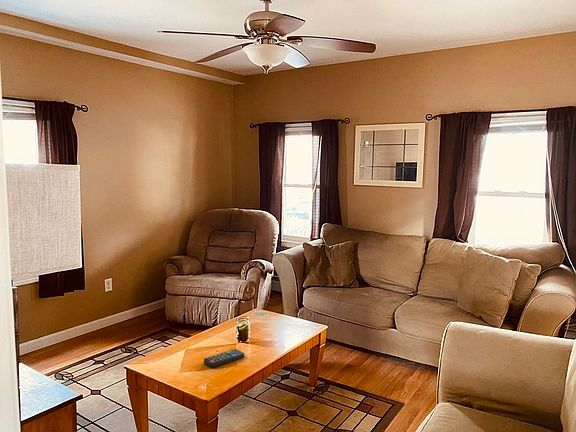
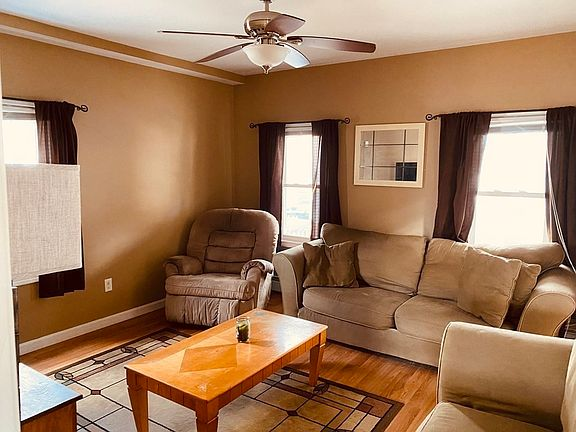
- remote control [203,348,246,369]
